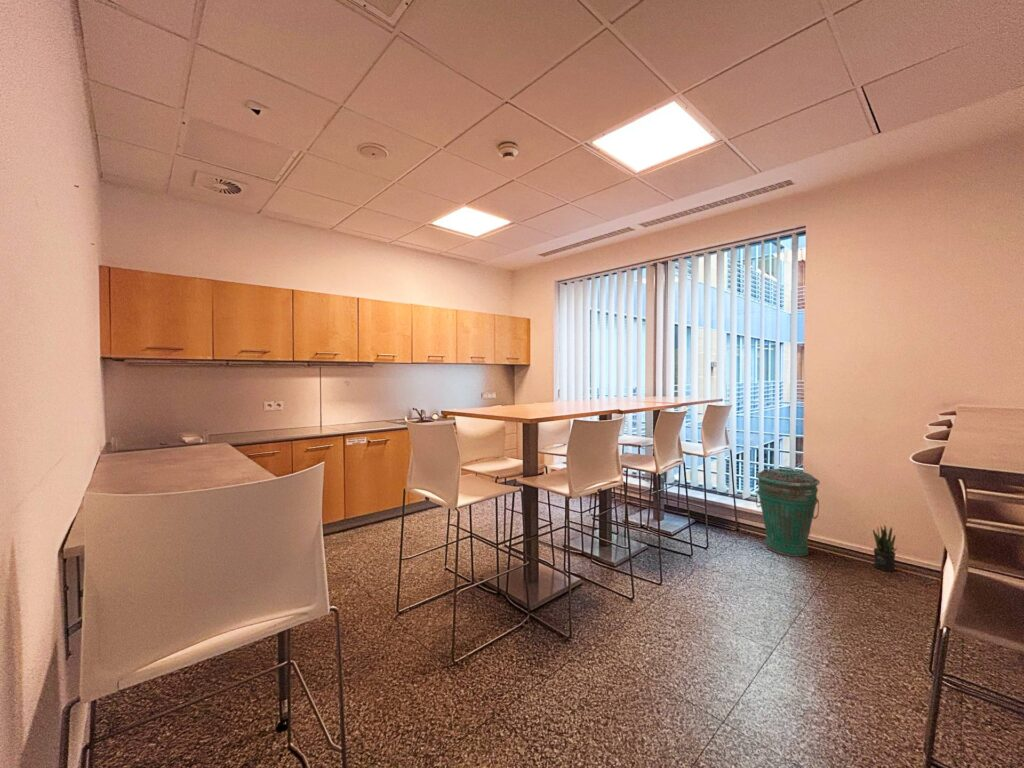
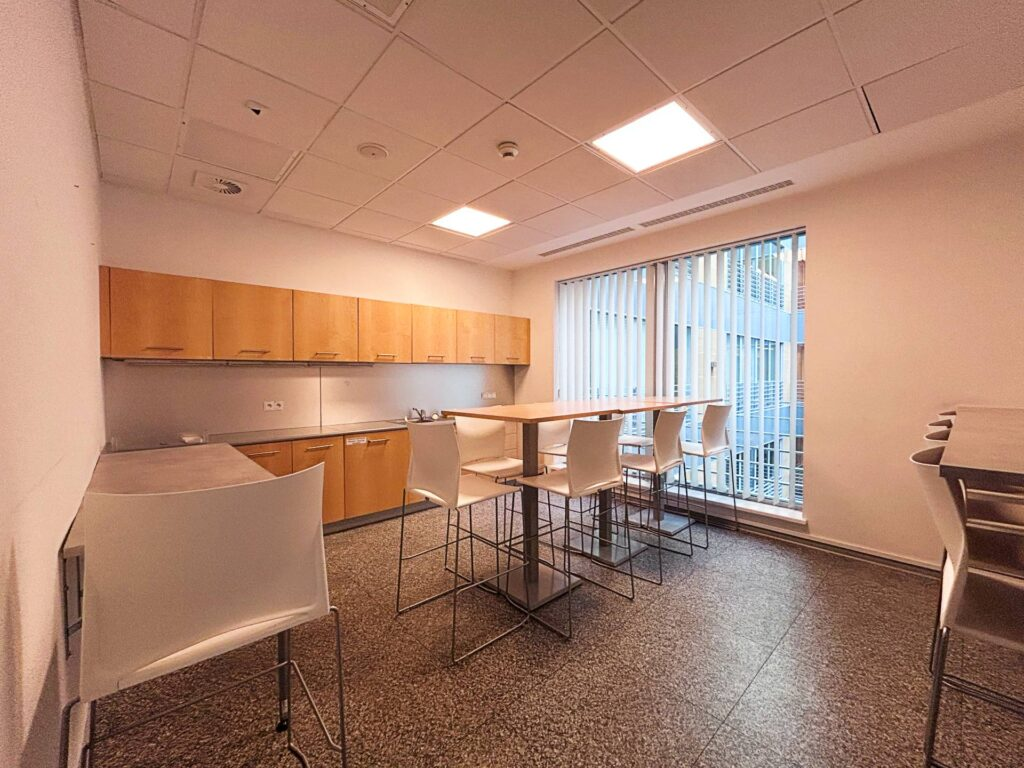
- potted plant [872,524,898,572]
- trash can [755,465,821,558]
